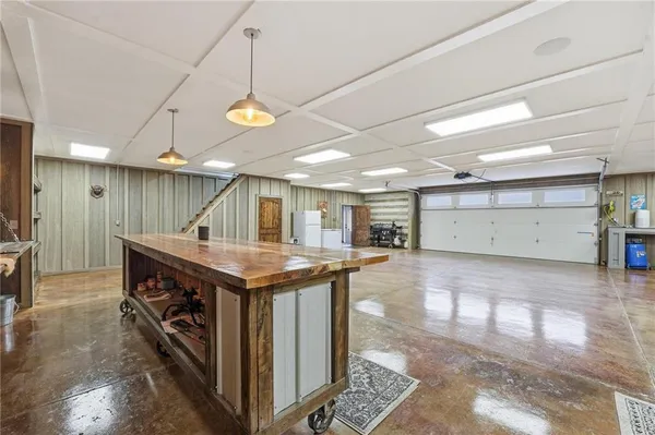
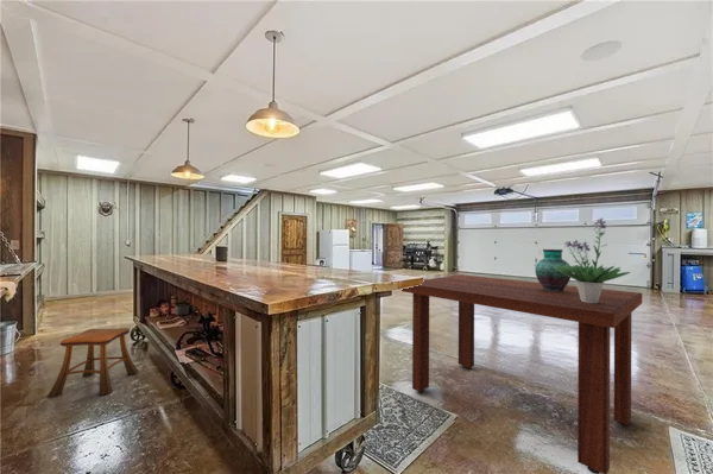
+ dining table [400,273,643,474]
+ stool [46,327,140,399]
+ vase [534,248,572,291]
+ potted plant [555,217,631,303]
